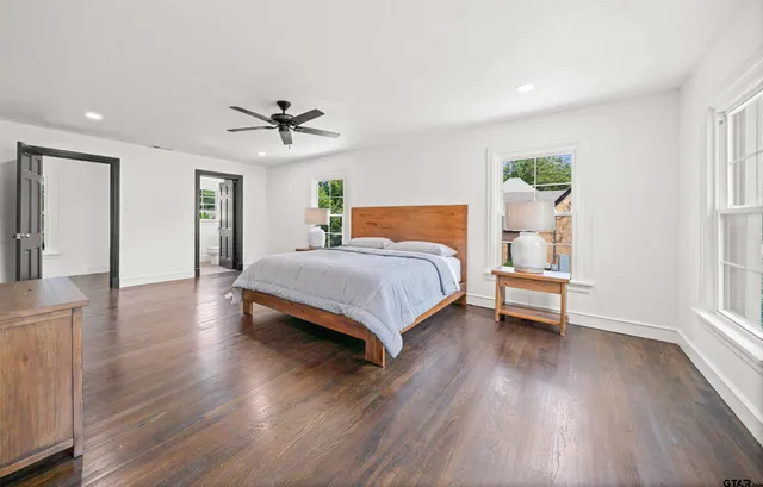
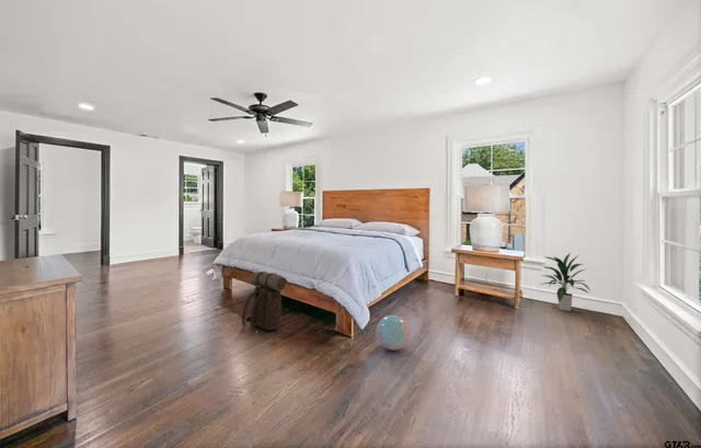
+ ball [375,314,411,352]
+ indoor plant [540,251,593,312]
+ backpack [240,271,289,337]
